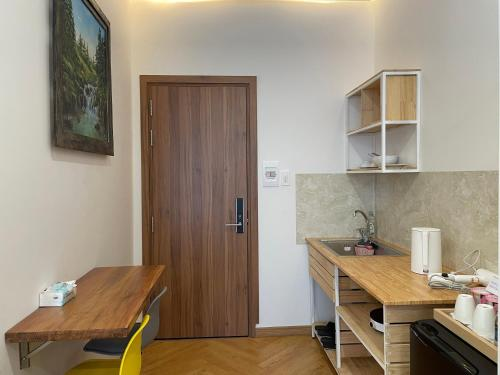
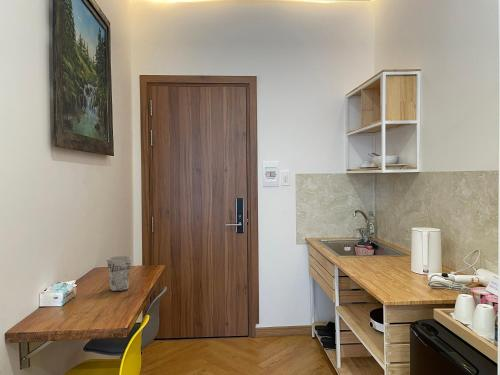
+ cup [106,255,132,292]
